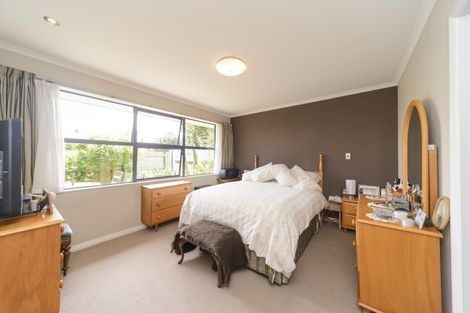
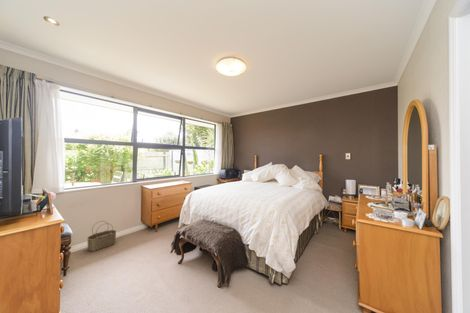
+ wicker basket [86,220,117,252]
